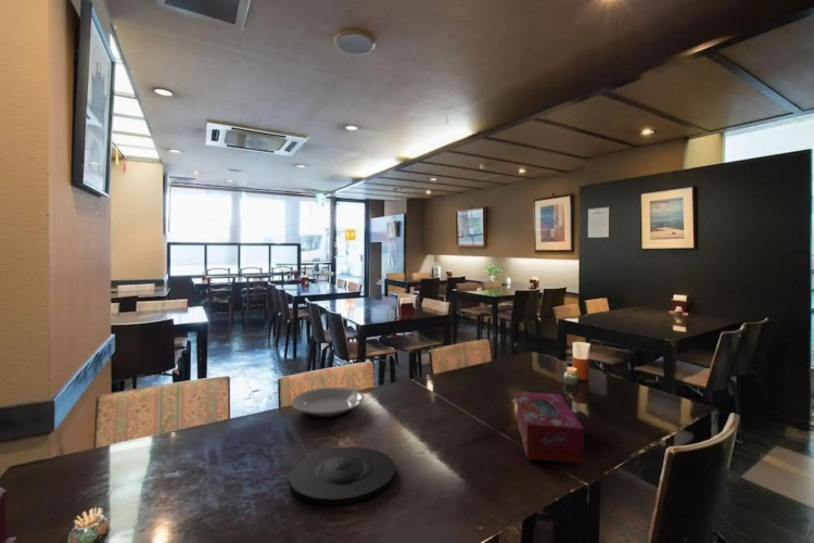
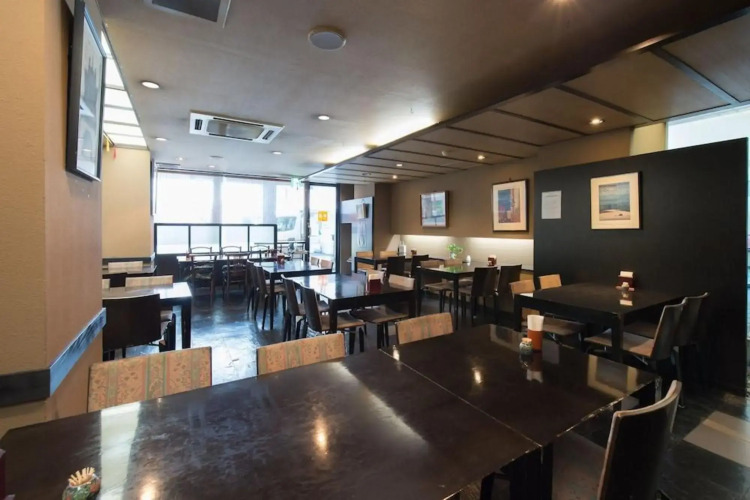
- plate [289,446,396,506]
- tissue box [516,391,585,465]
- plate [290,387,365,419]
